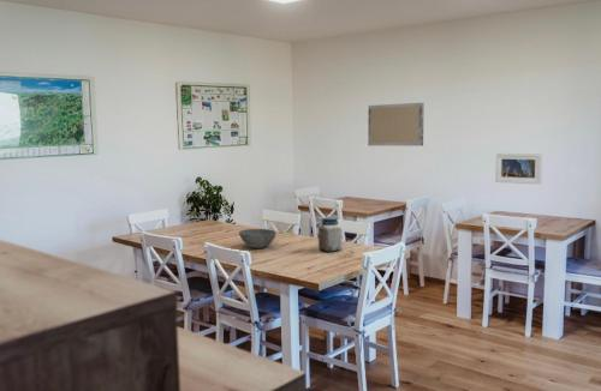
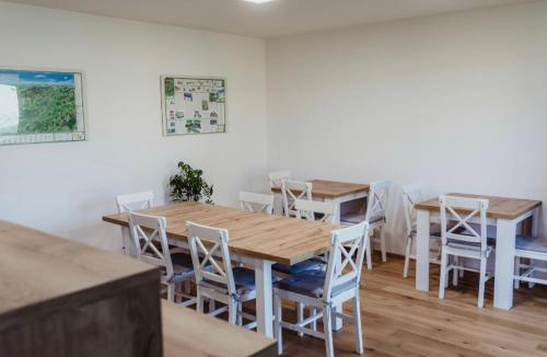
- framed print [494,152,543,185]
- bowl [238,228,278,249]
- wall art [367,102,426,148]
- jar [317,216,343,252]
